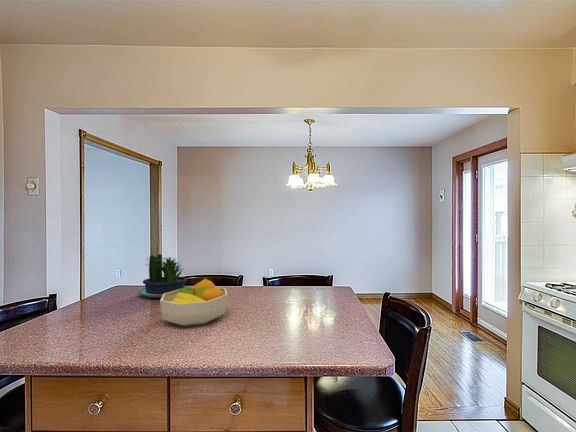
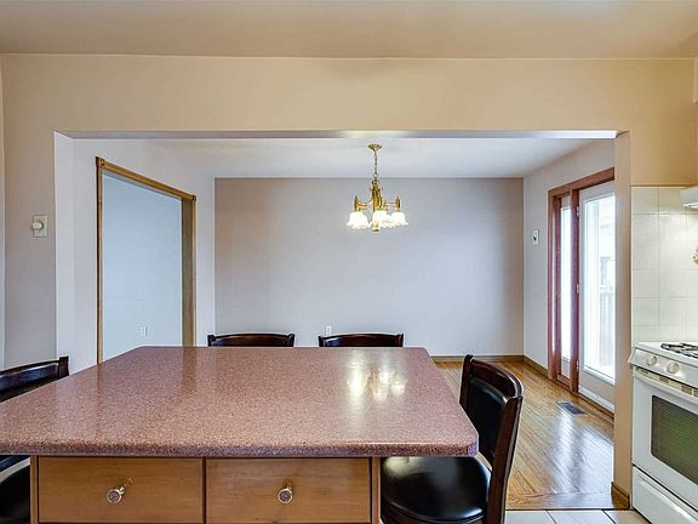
- fruit bowl [159,278,228,327]
- potted plant [137,253,189,298]
